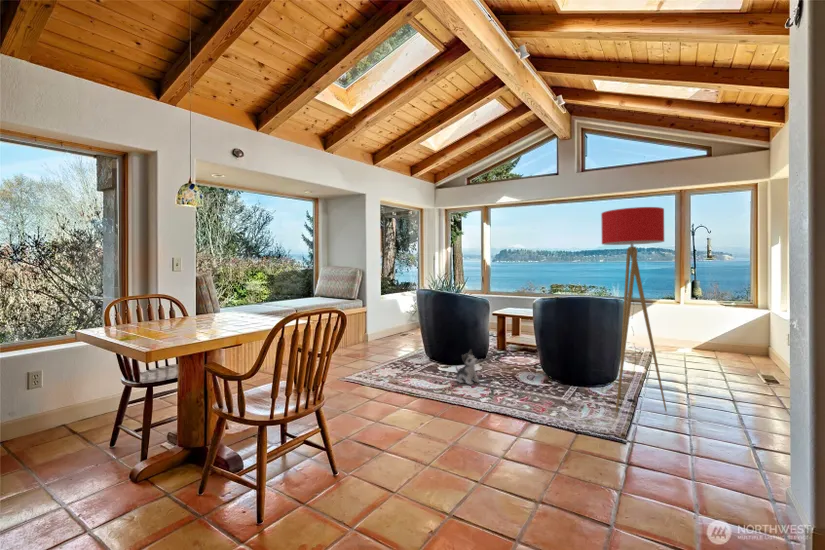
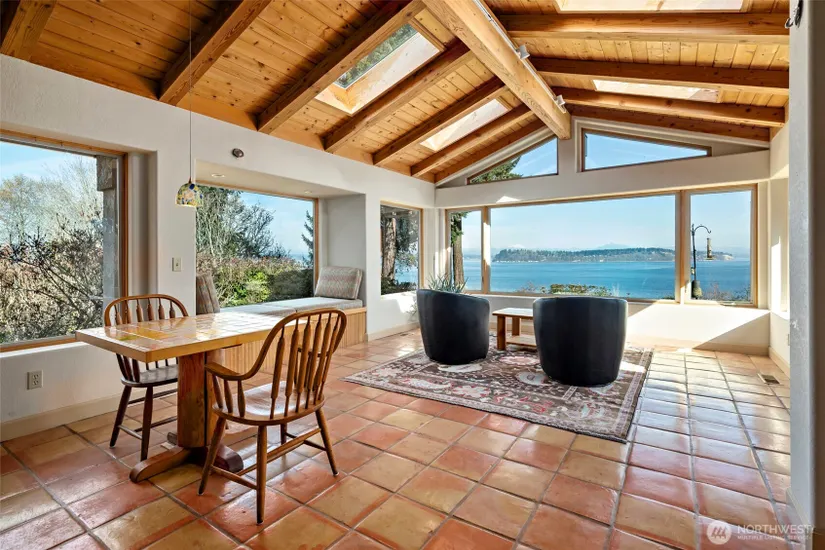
- plush toy [455,348,482,386]
- floor lamp [600,206,668,413]
